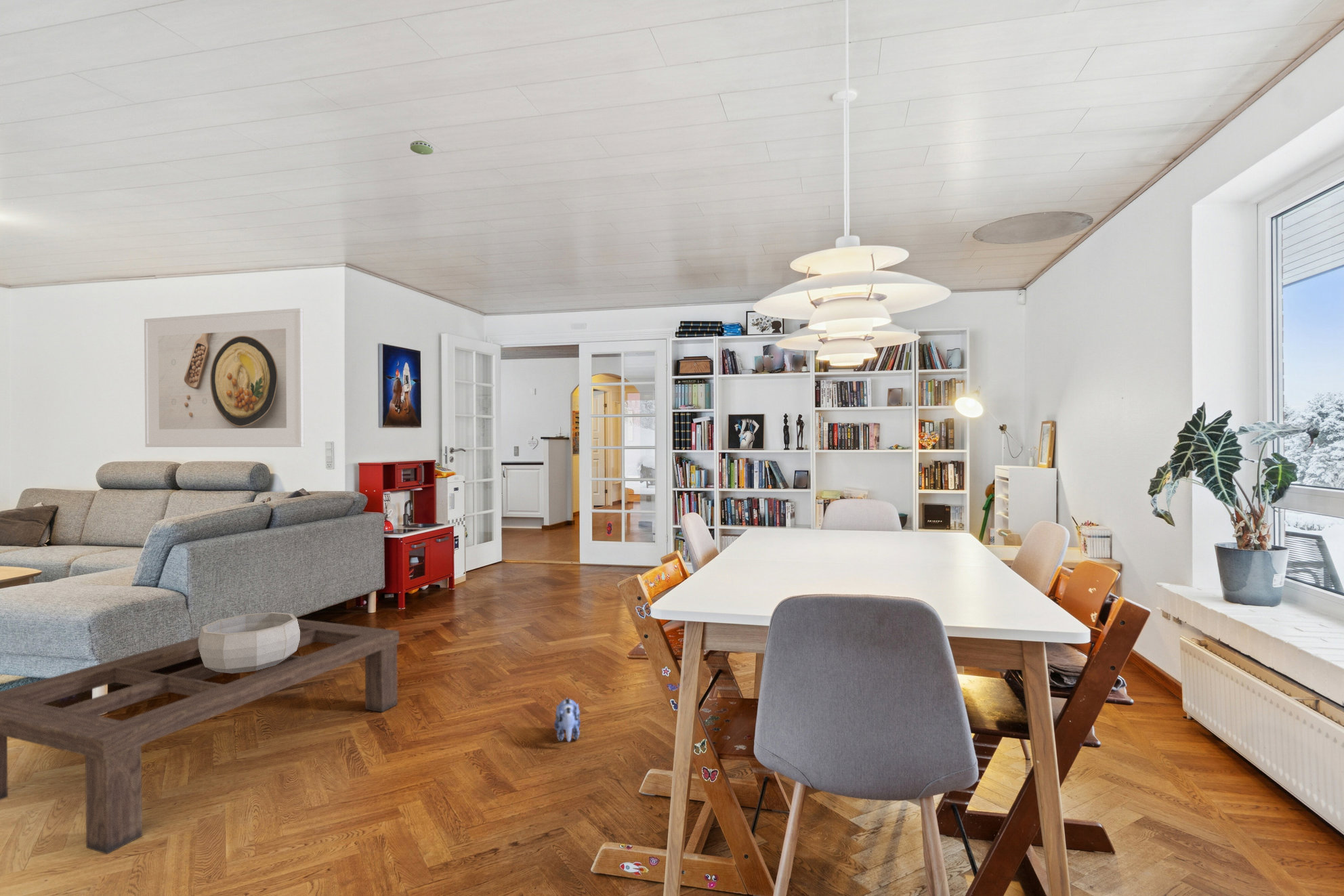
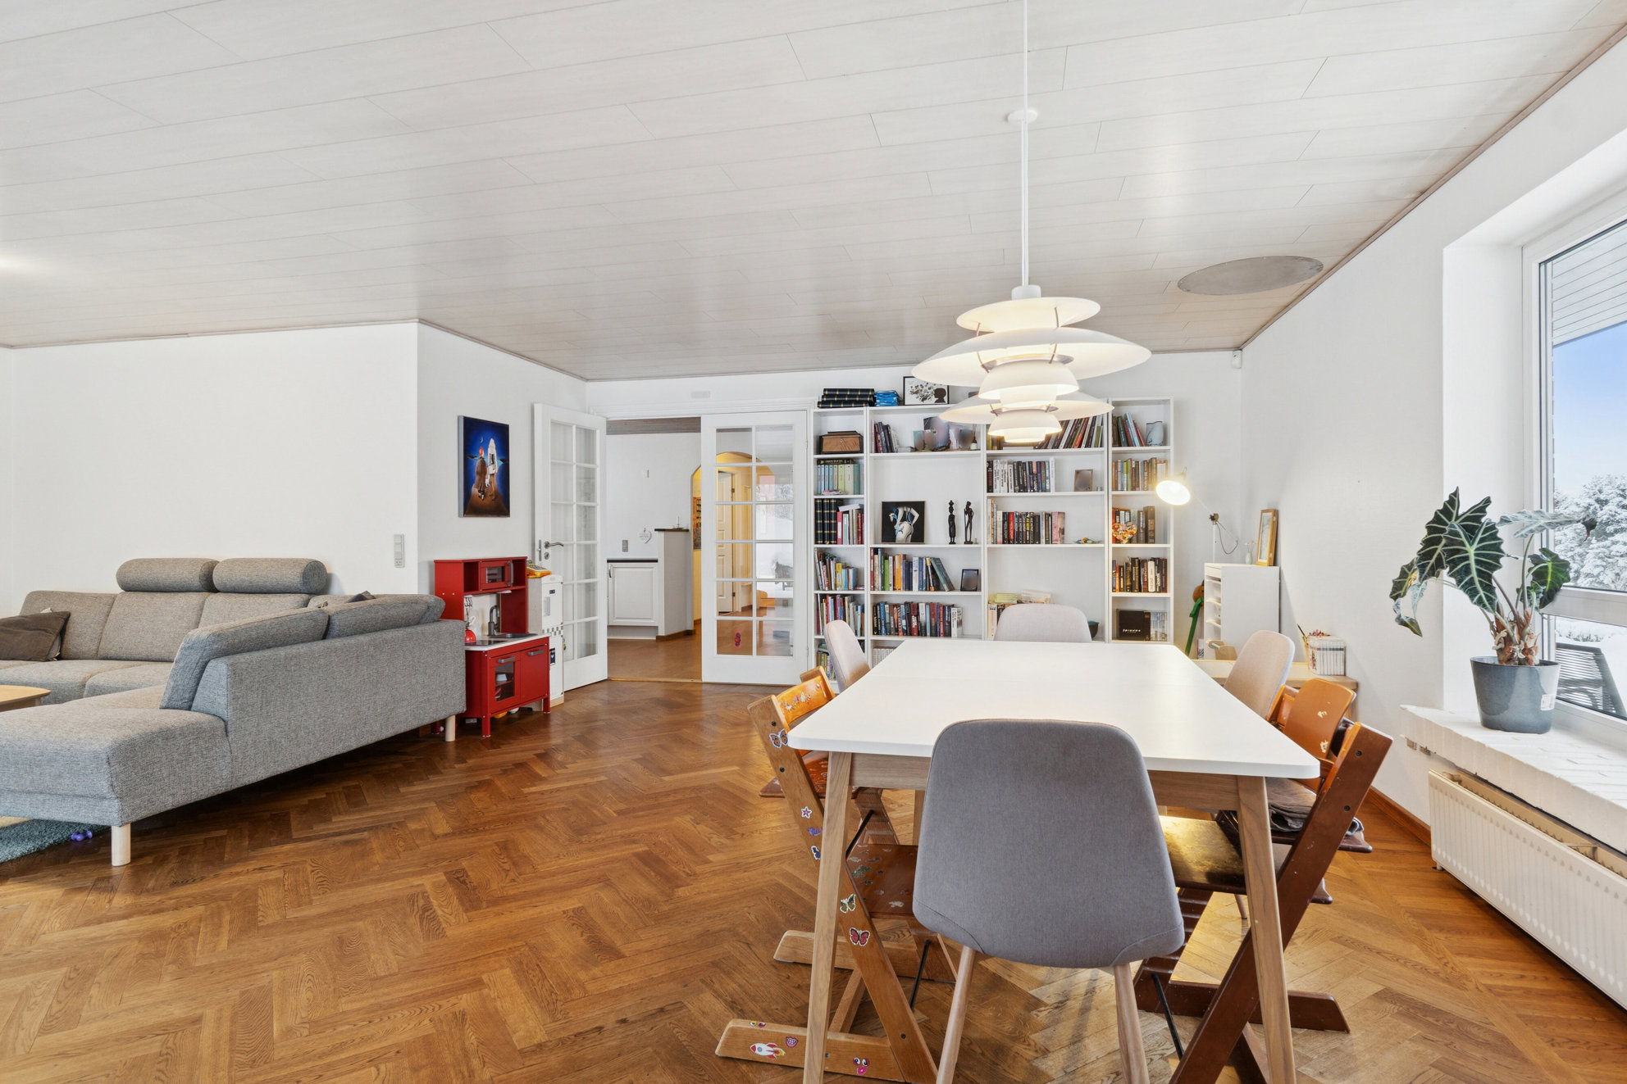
- smoke detector [410,140,434,155]
- coffee table [0,618,400,855]
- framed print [144,307,305,448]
- decorative bowl [198,612,300,674]
- plush toy [553,697,581,742]
